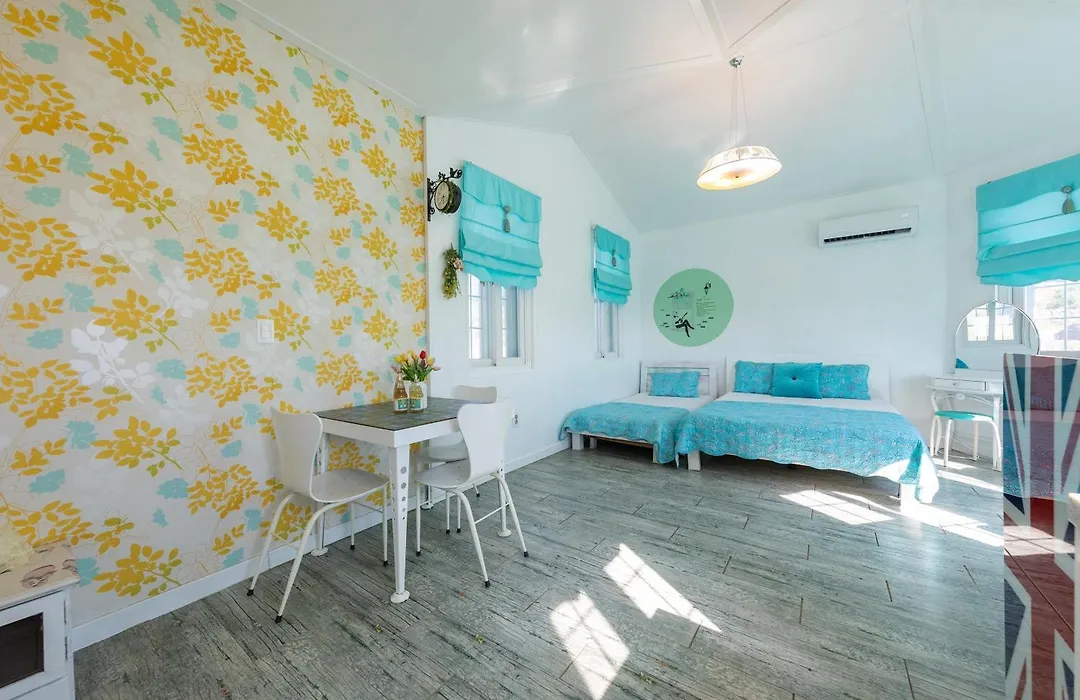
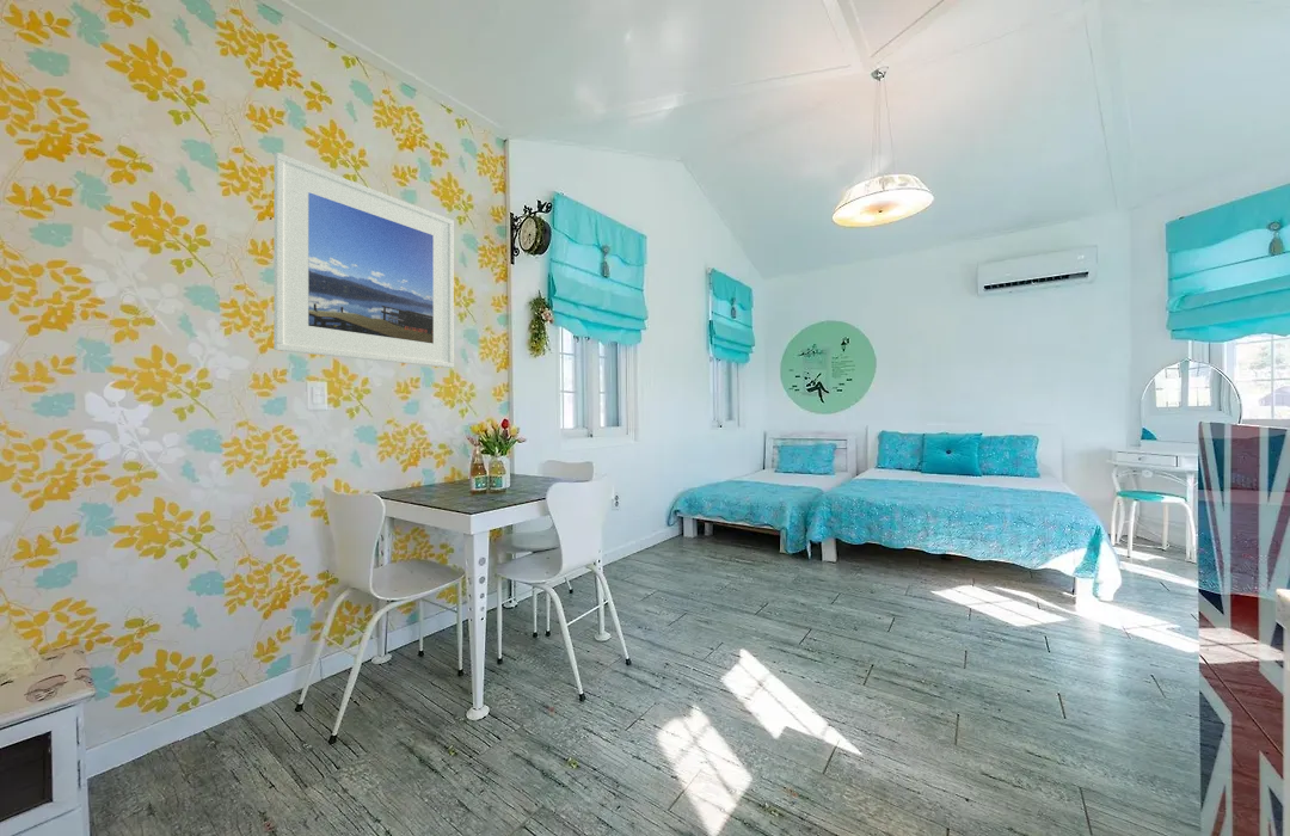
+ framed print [272,152,455,369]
